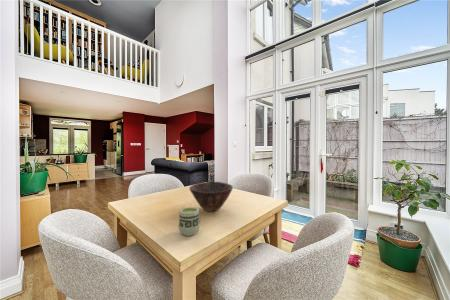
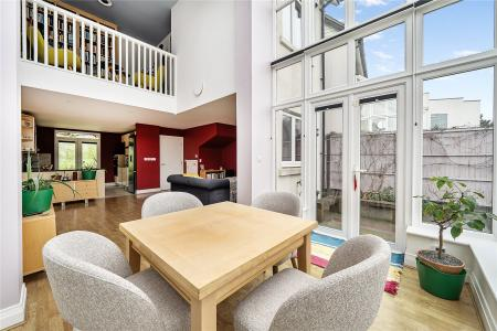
- bowl [188,181,234,213]
- cup [177,206,201,237]
